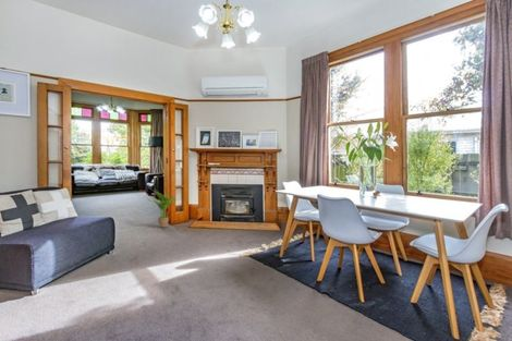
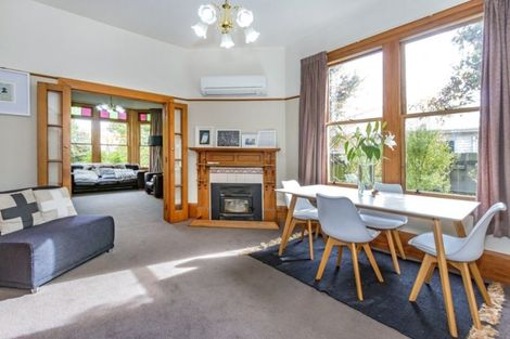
- potted plant [147,190,178,229]
